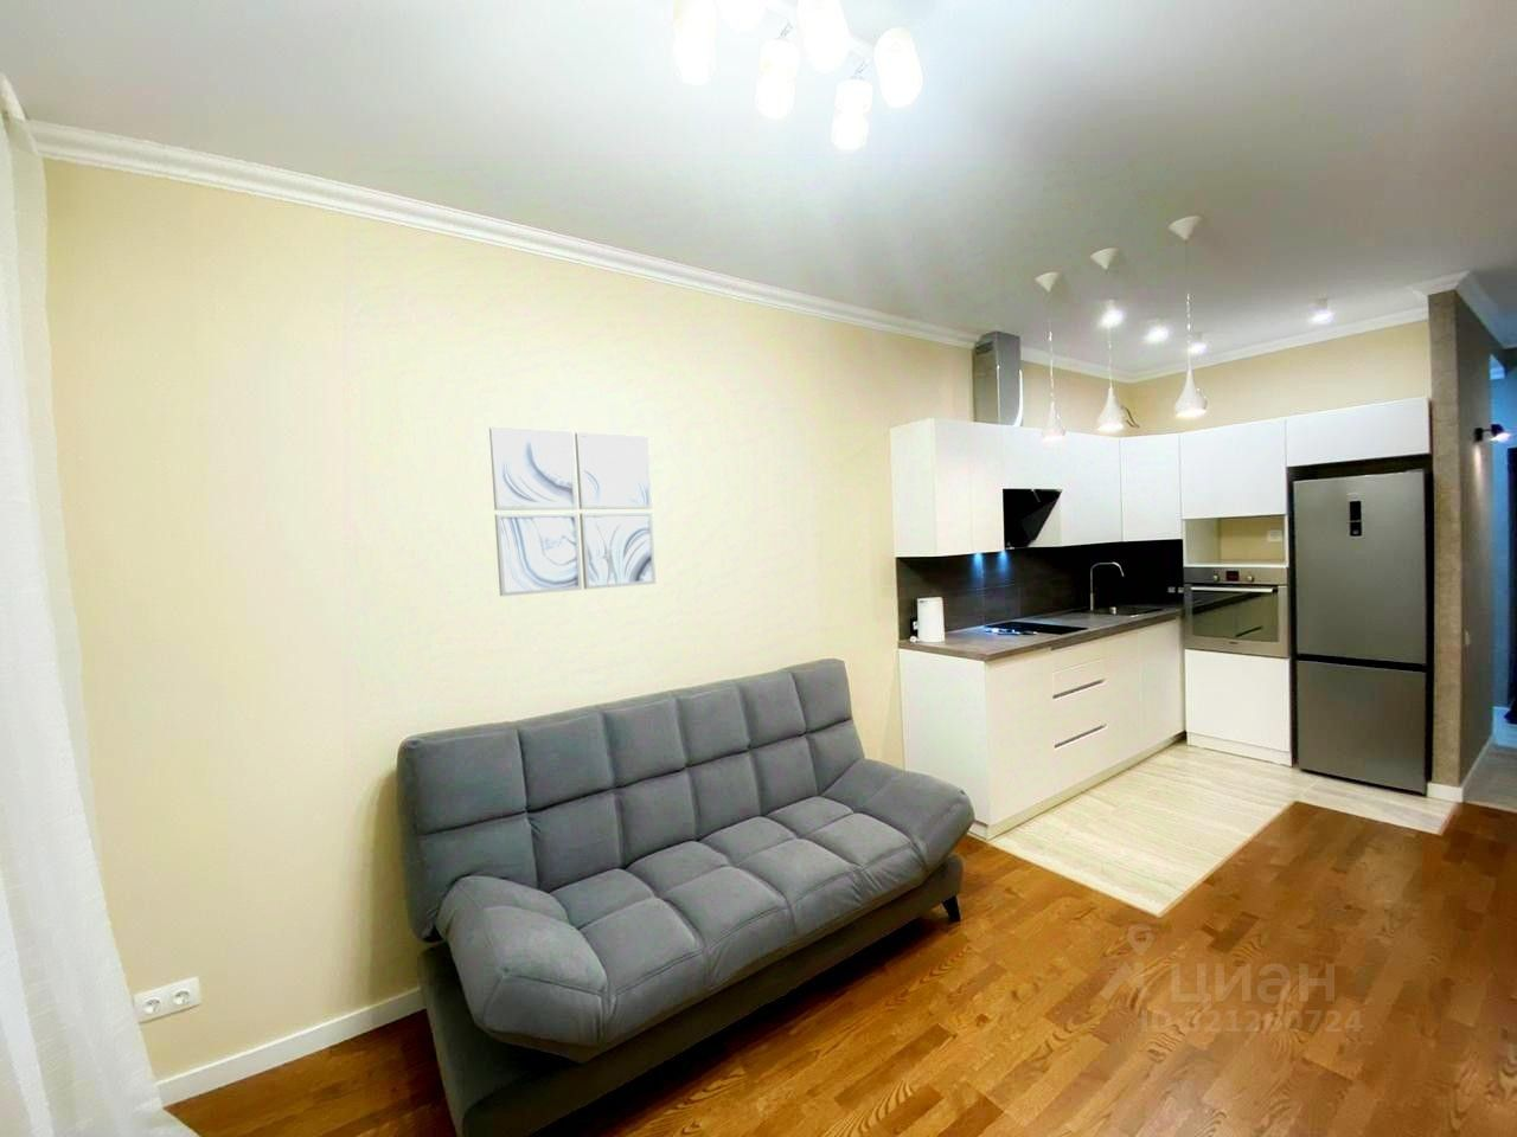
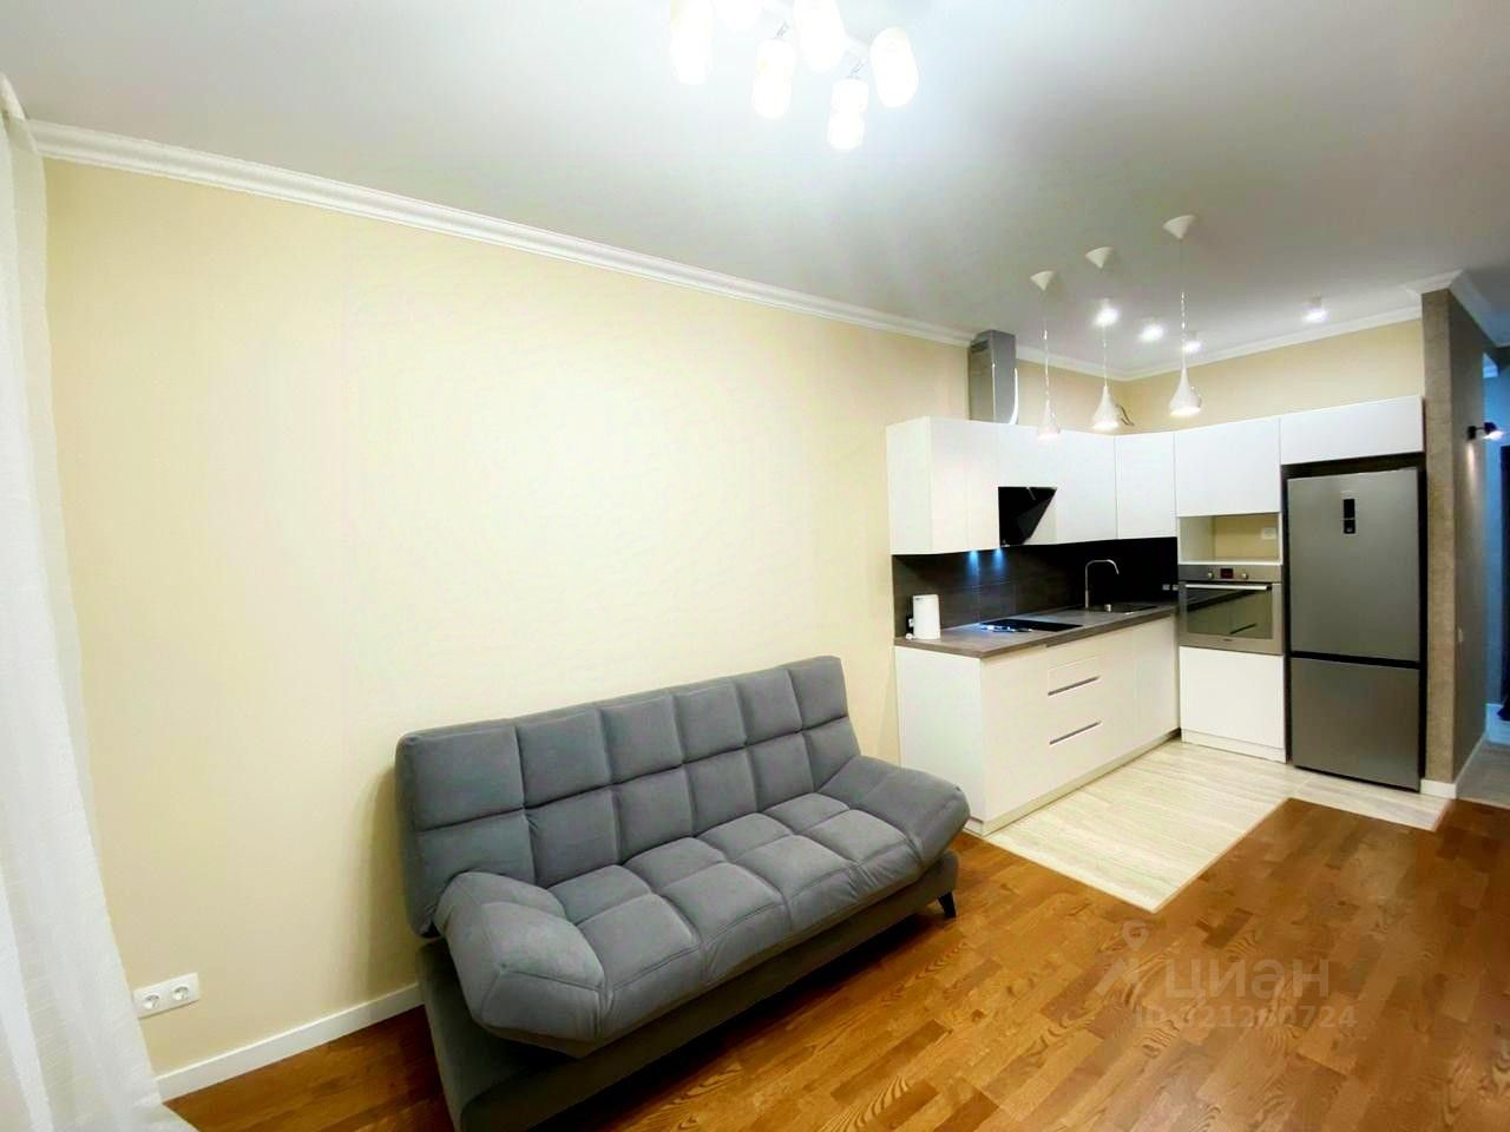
- wall art [489,425,657,597]
